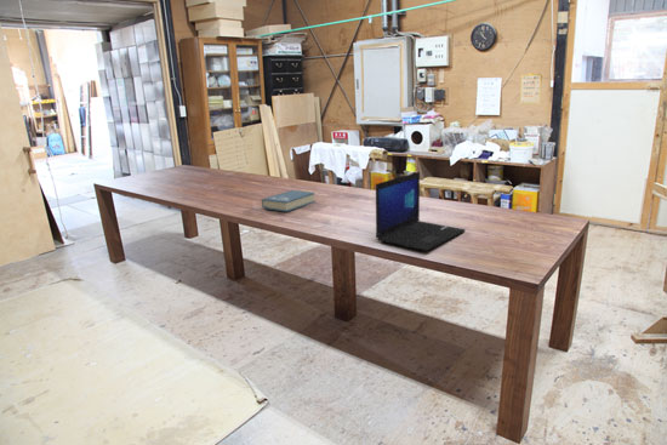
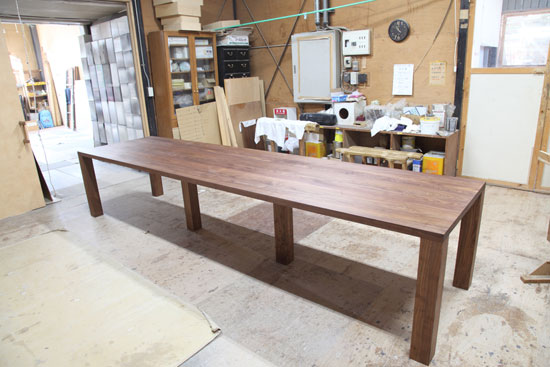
- laptop [375,171,467,252]
- book [261,189,317,213]
